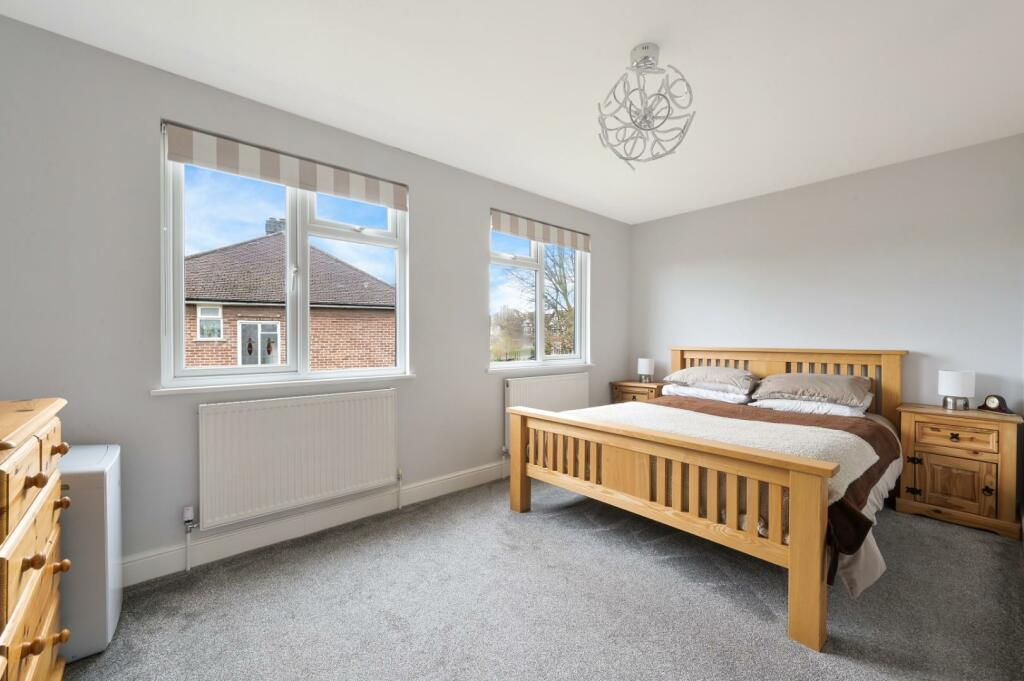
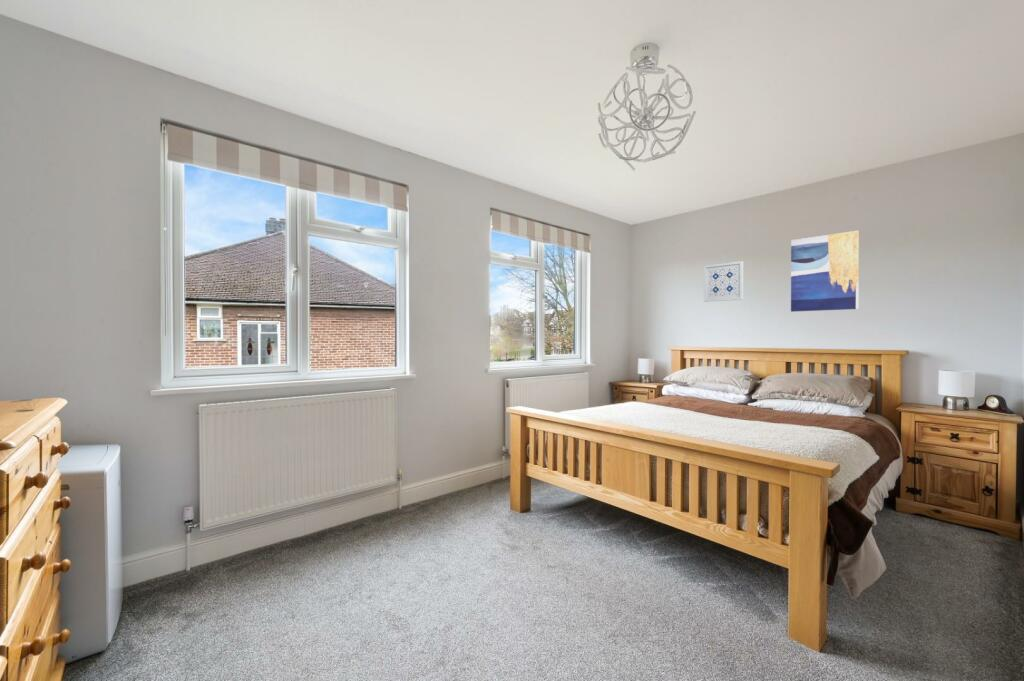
+ wall art [790,230,860,313]
+ wall art [703,260,744,303]
